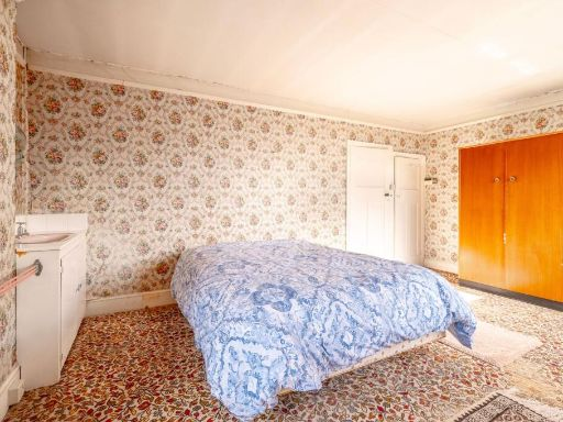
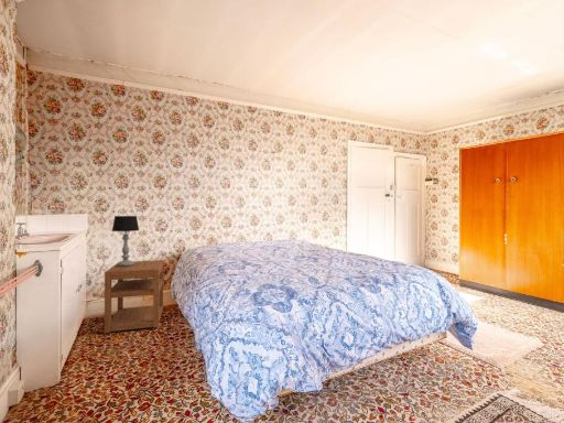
+ nightstand [104,259,164,334]
+ table lamp [111,215,140,267]
